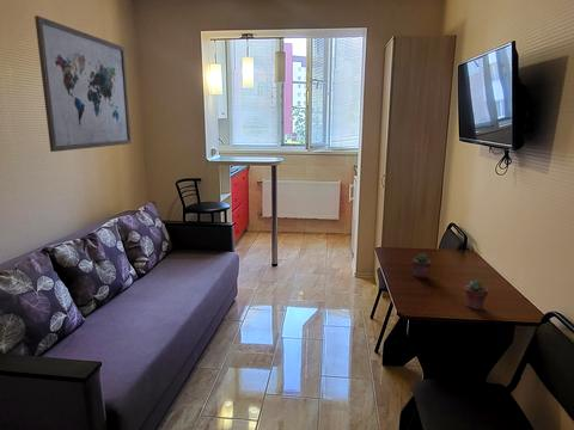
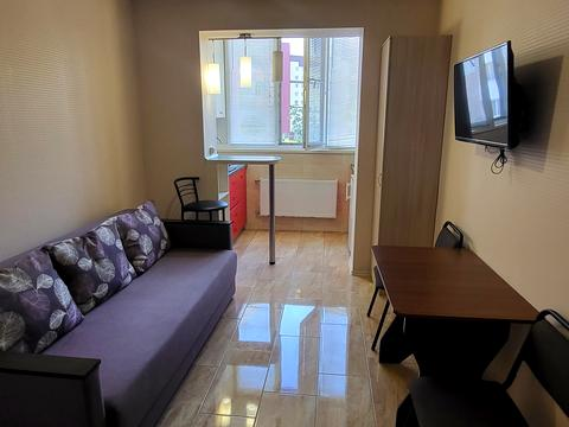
- wall art [33,14,133,153]
- potted succulent [411,252,433,280]
- potted succulent [464,280,489,311]
